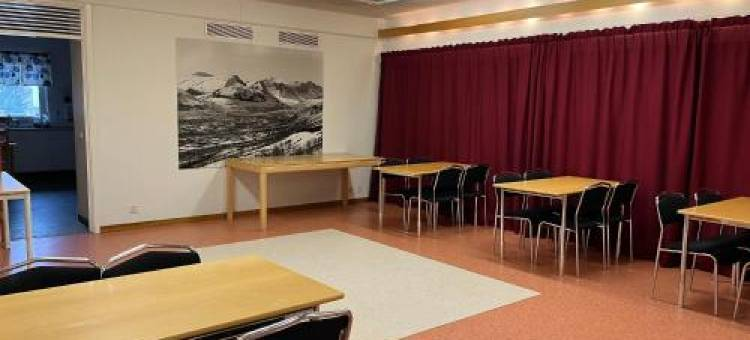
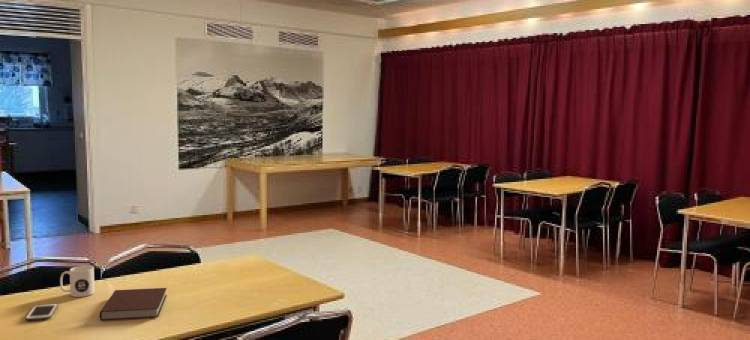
+ notebook [99,287,168,321]
+ cell phone [25,303,59,321]
+ mug [59,265,95,298]
